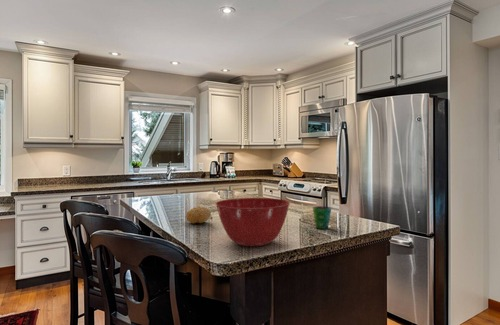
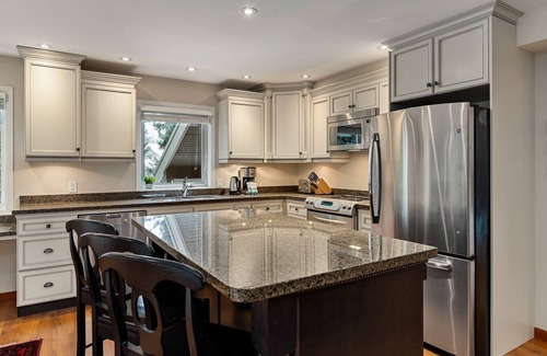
- cup [312,205,332,230]
- mixing bowl [214,197,291,247]
- fruit [185,205,212,224]
